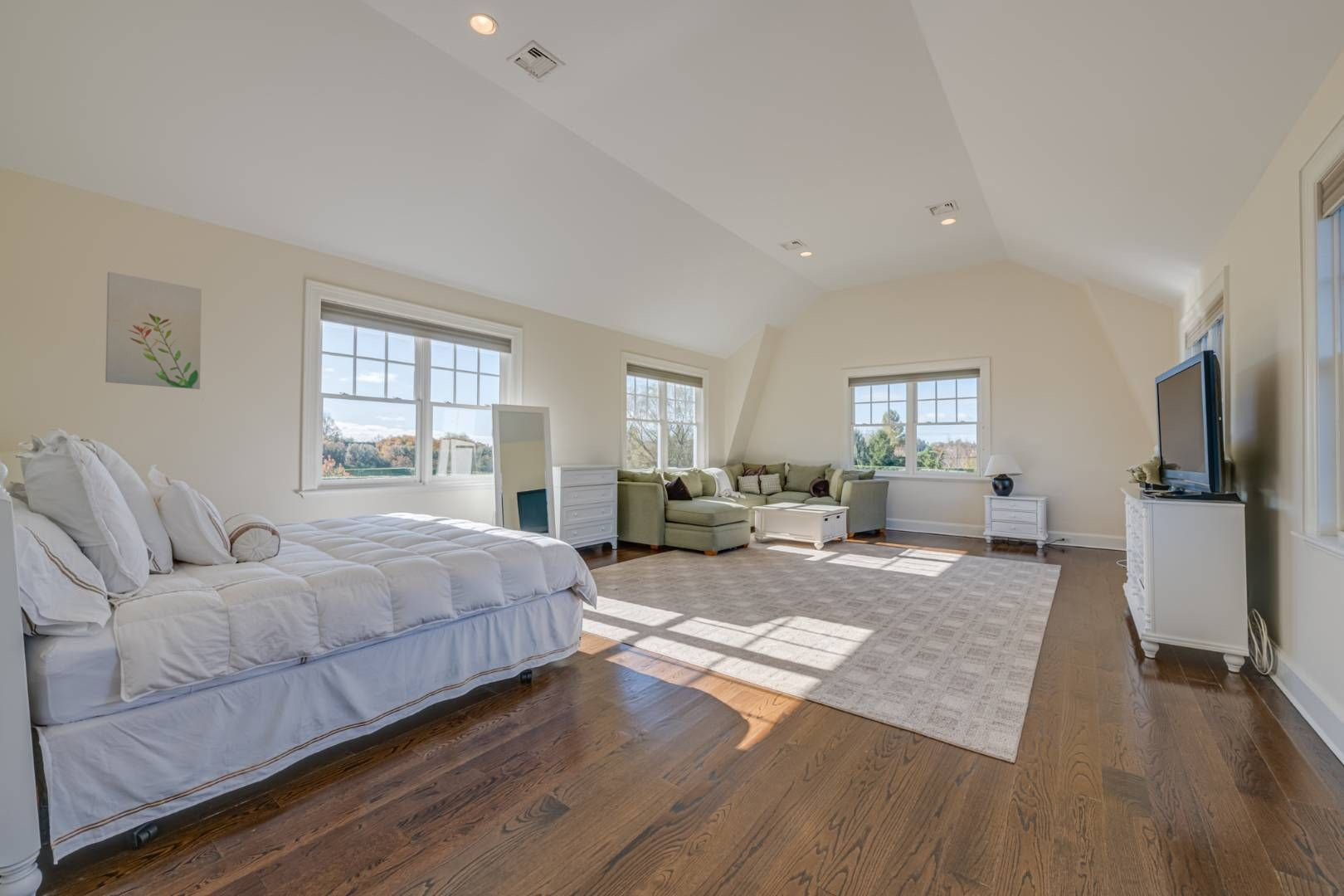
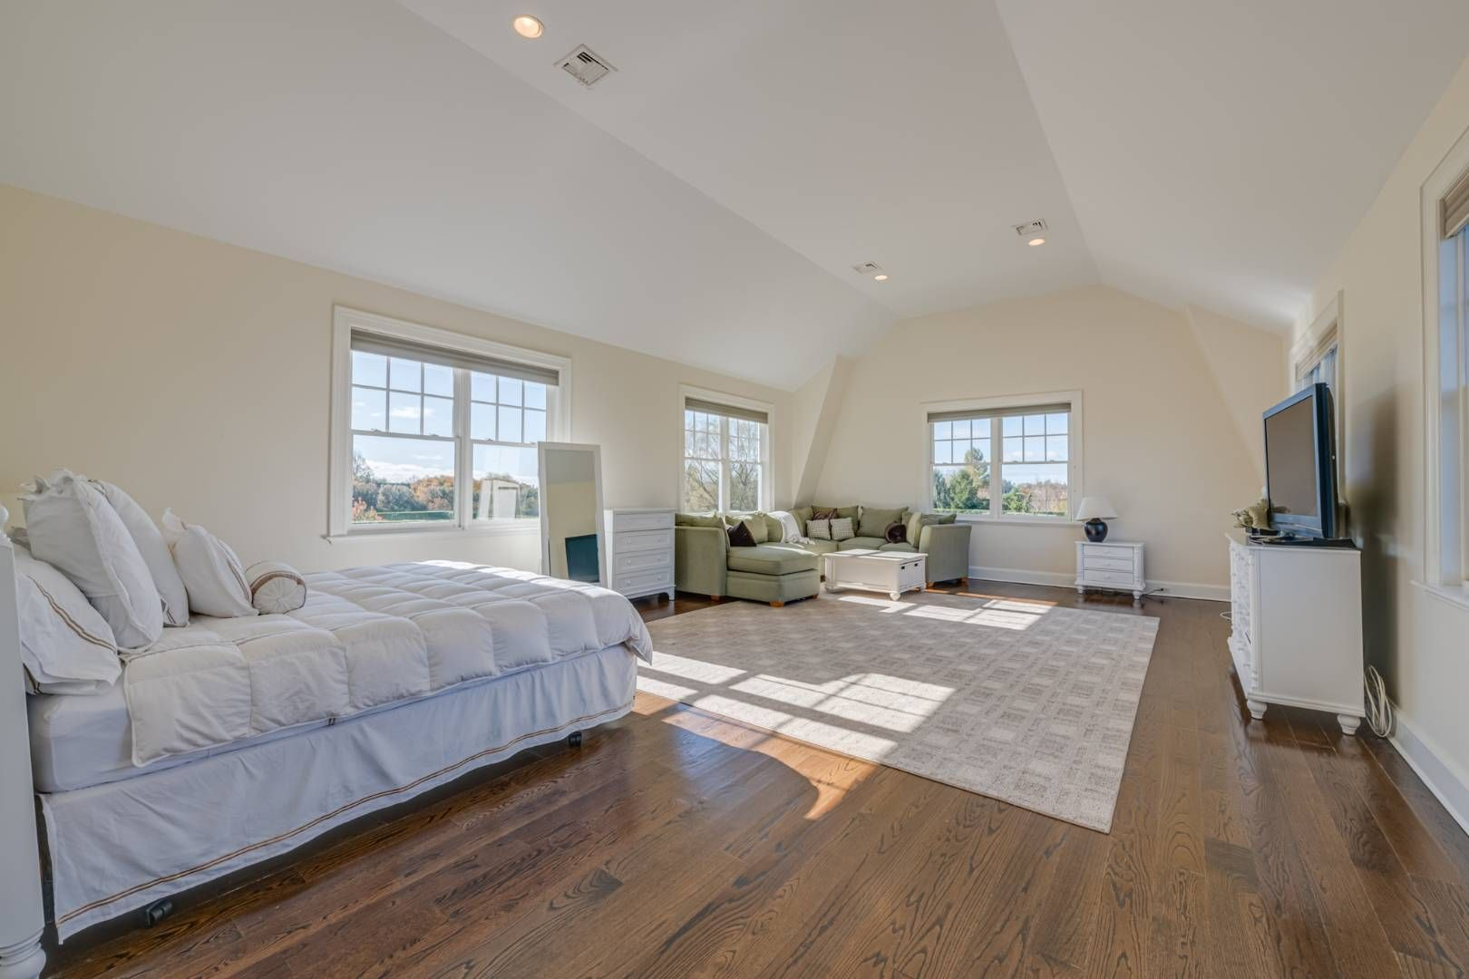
- wall art [105,270,202,390]
